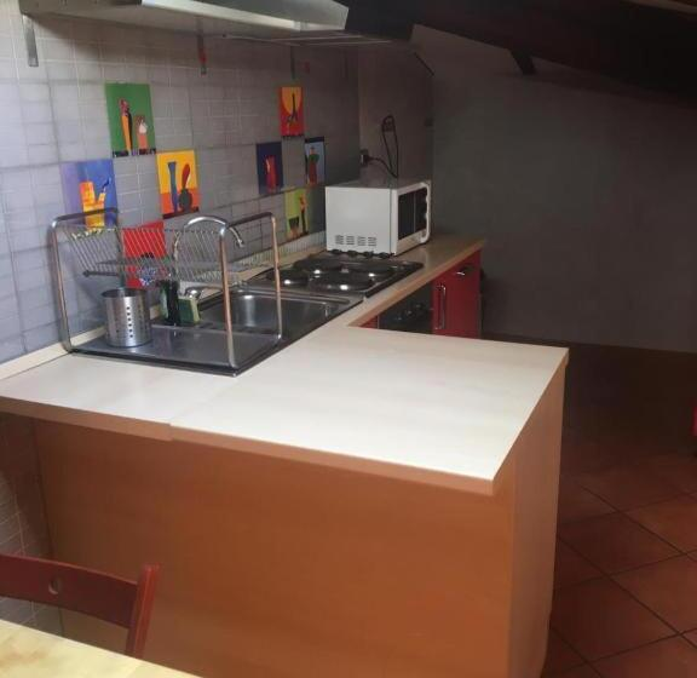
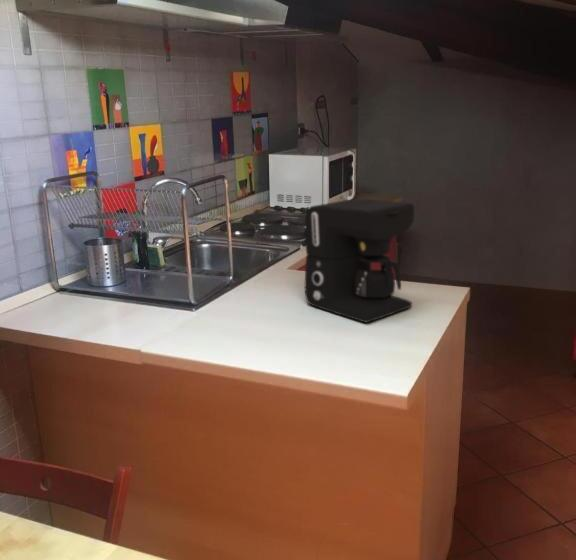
+ coffee maker [304,197,415,324]
